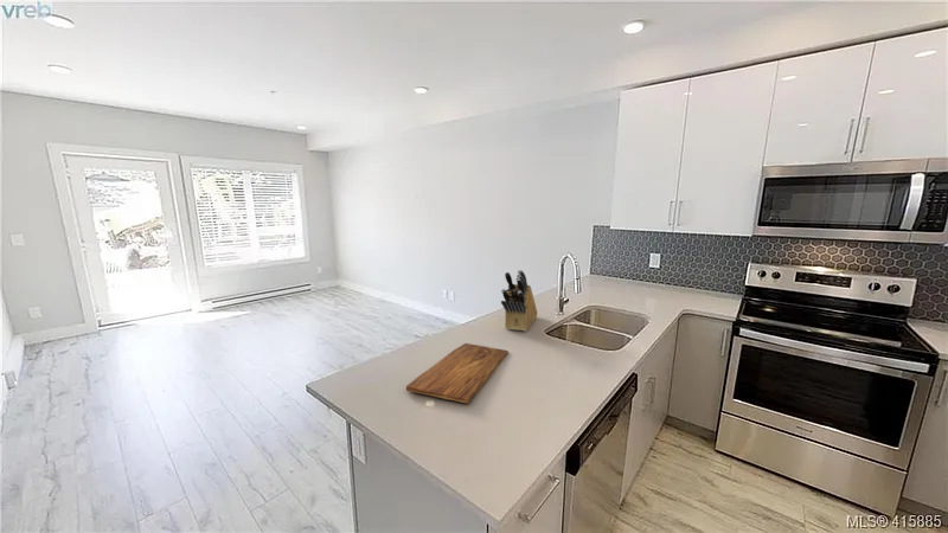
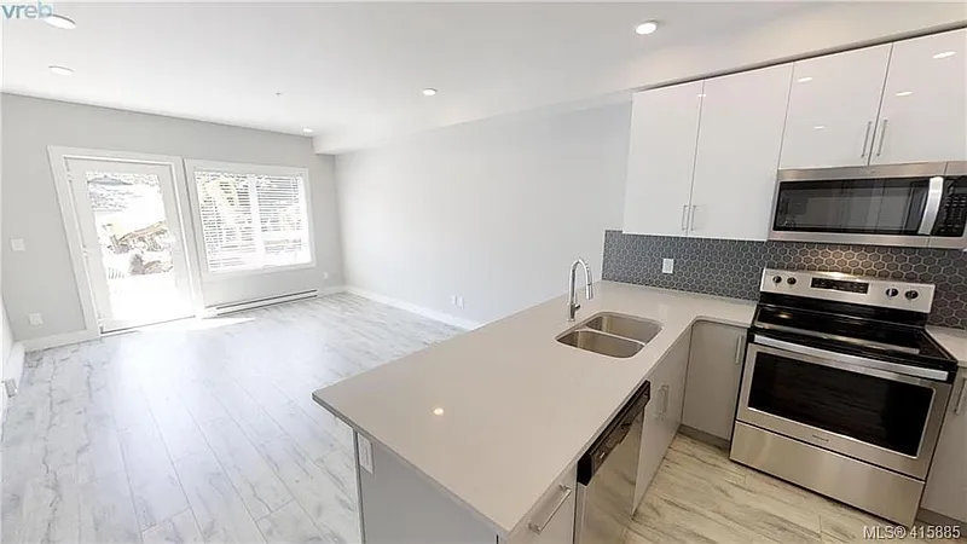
- knife block [500,269,538,333]
- cutting board [405,342,510,405]
